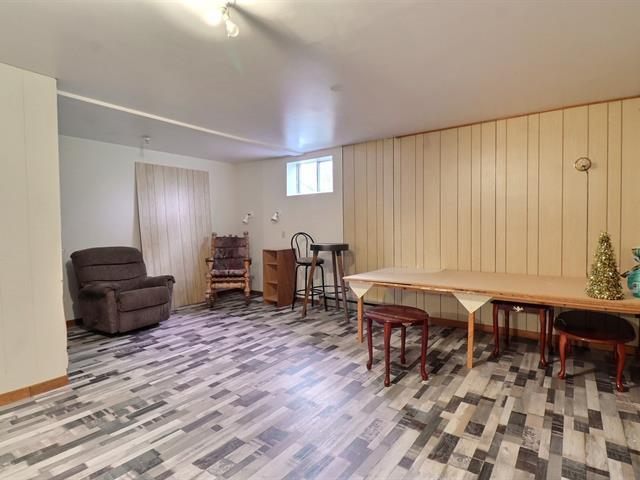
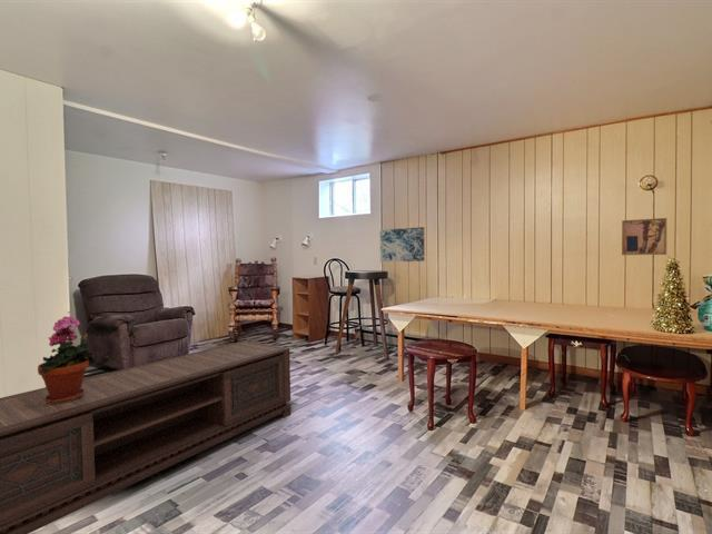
+ wall art [621,217,668,256]
+ wall art [378,226,426,263]
+ potted plant [37,315,95,404]
+ media console [0,339,291,534]
